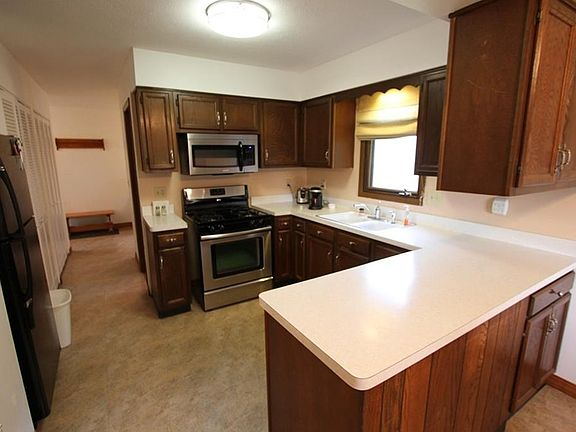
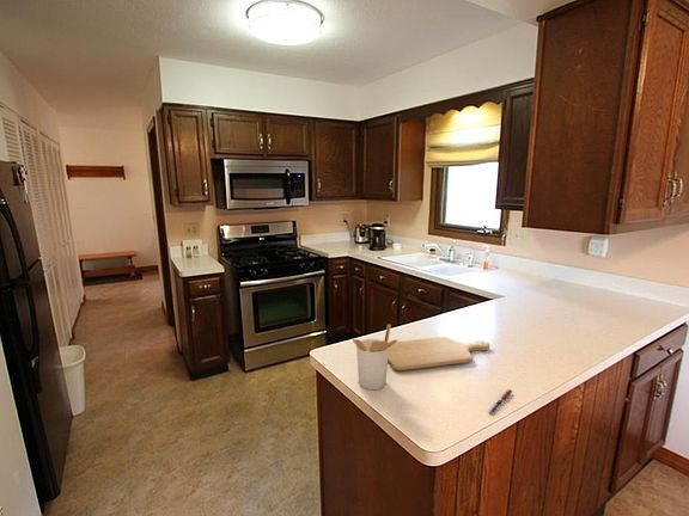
+ chopping board [388,336,490,371]
+ utensil holder [350,324,398,391]
+ pen [488,388,513,416]
